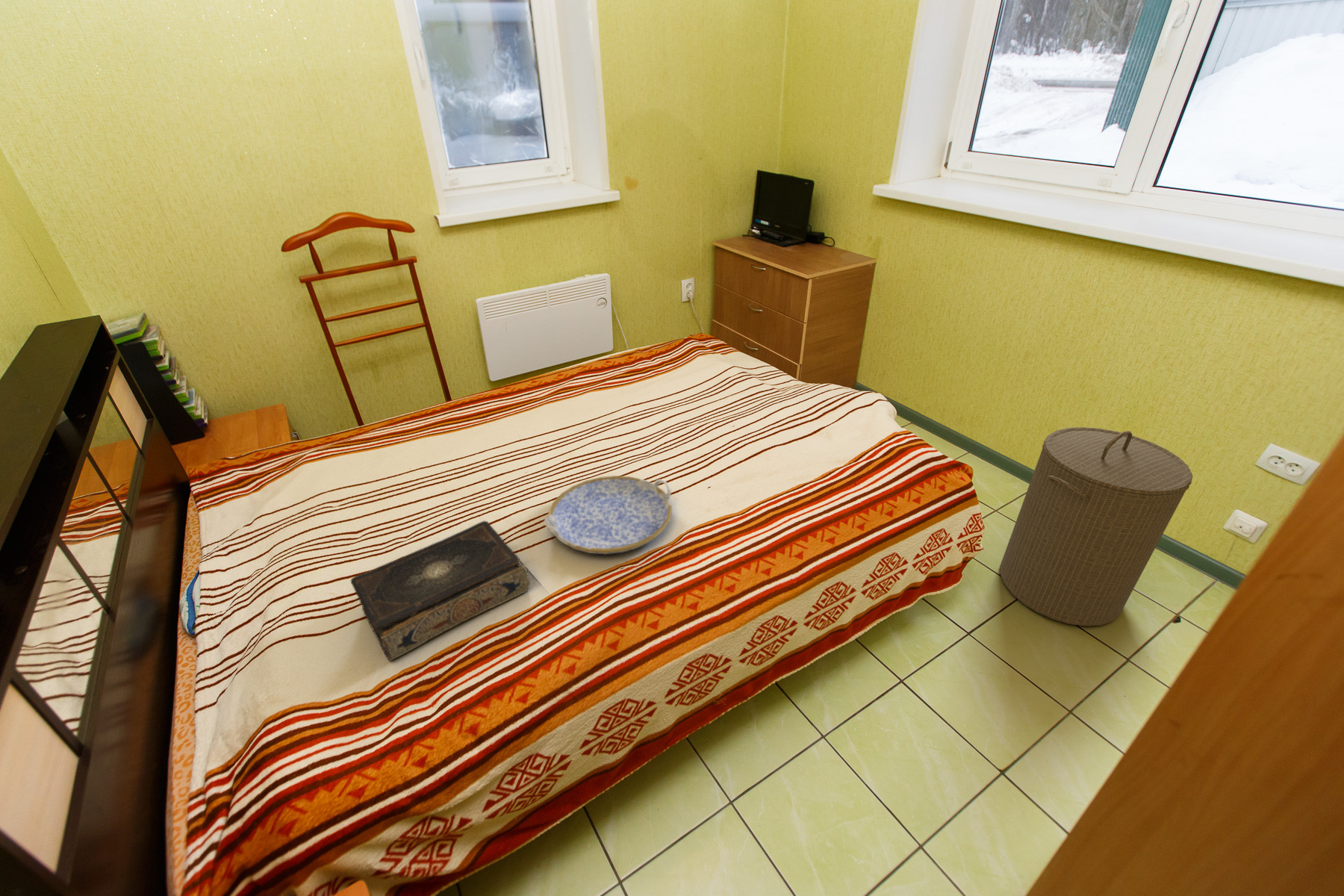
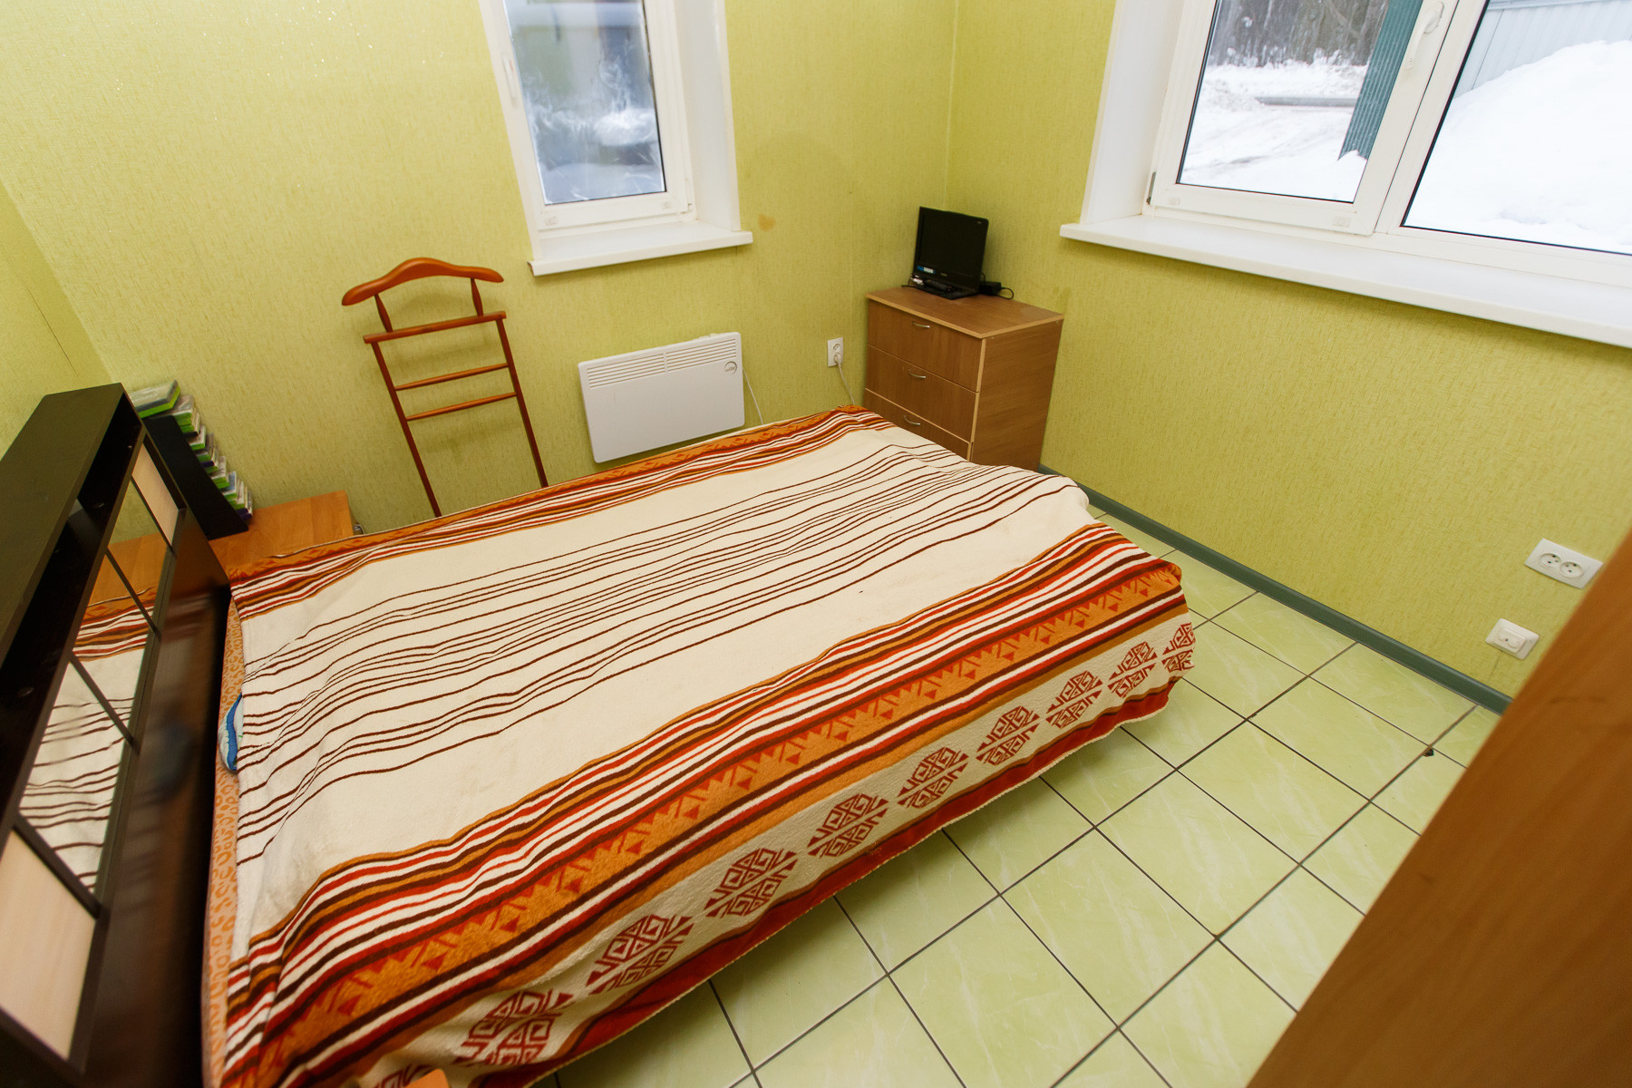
- book [350,520,530,662]
- serving tray [544,475,673,555]
- laundry hamper [999,426,1193,627]
